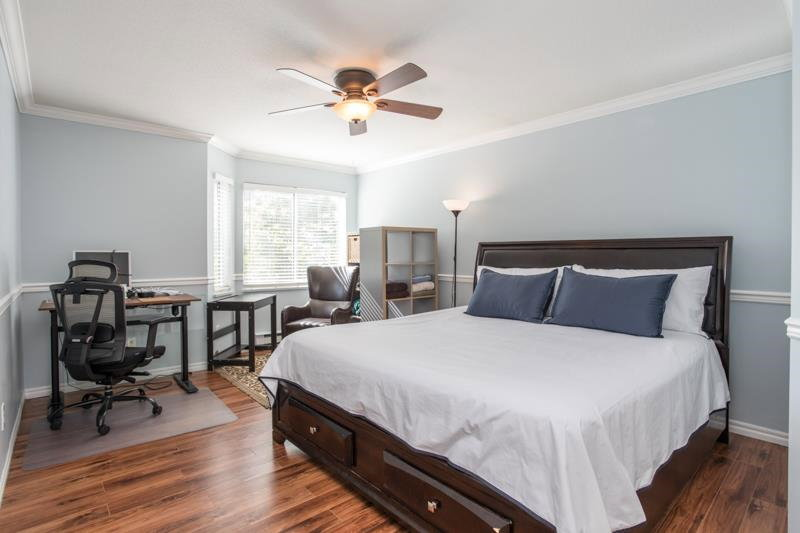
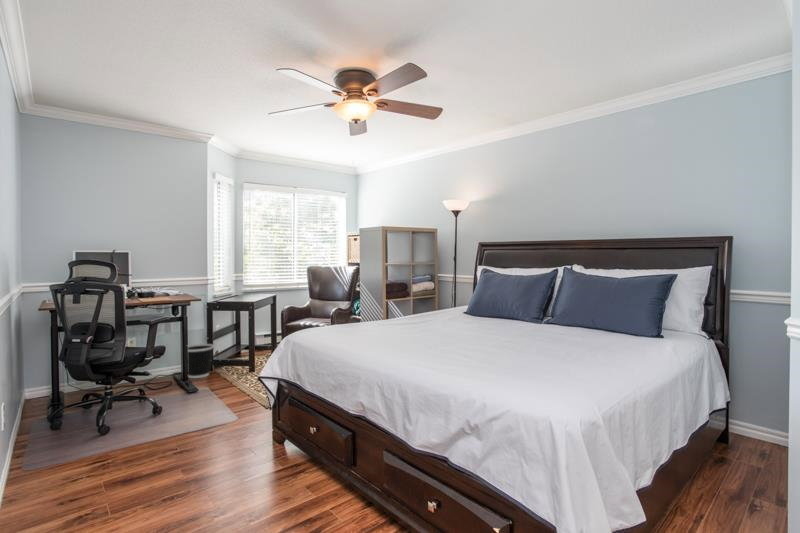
+ wastebasket [187,343,215,379]
